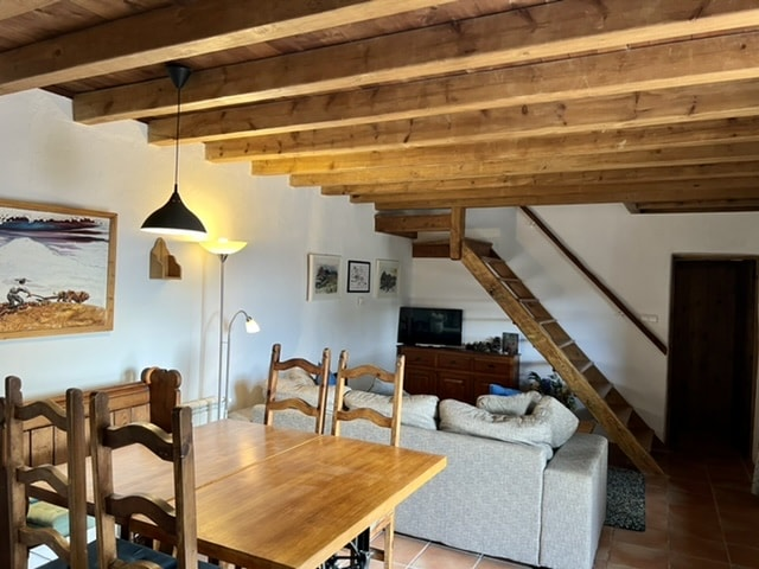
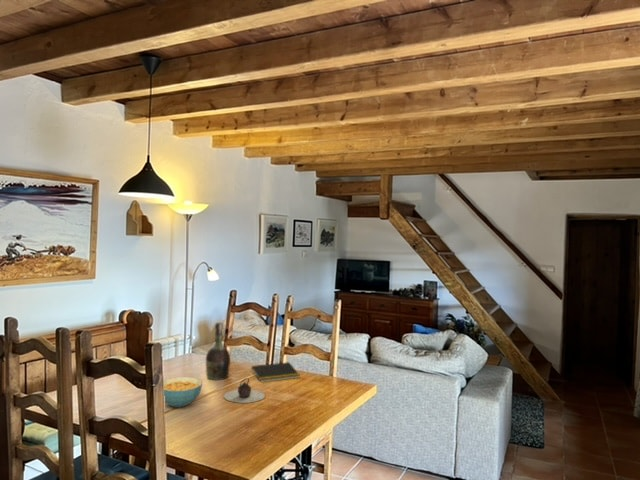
+ teapot [223,377,266,404]
+ notepad [250,361,301,383]
+ cereal bowl [163,376,203,409]
+ cognac bottle [205,322,231,381]
